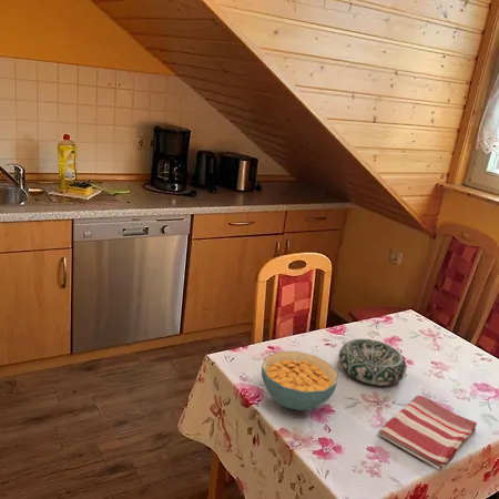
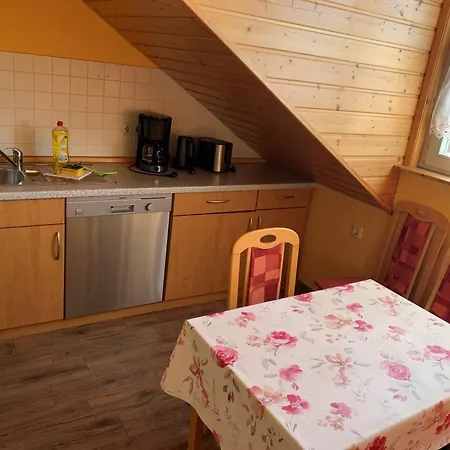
- cereal bowl [261,350,339,411]
- dish towel [377,395,478,471]
- decorative bowl [337,338,408,386]
